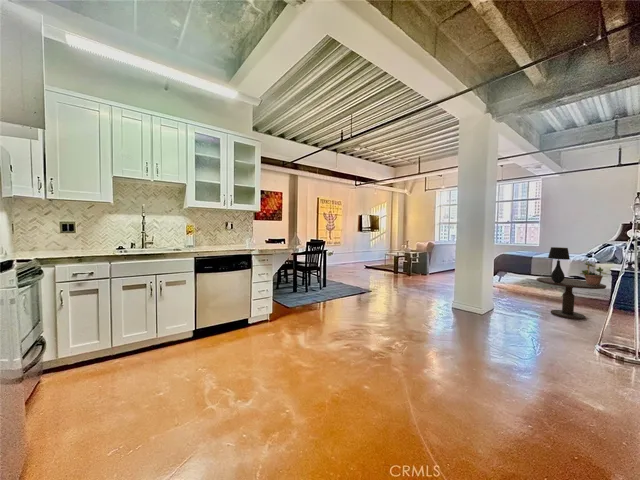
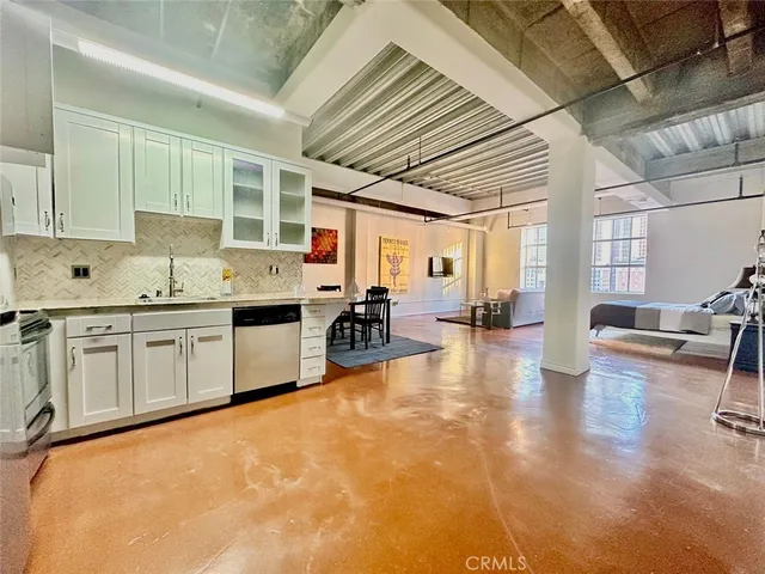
- table lamp [547,246,571,283]
- side table [535,276,607,321]
- potted plant [579,260,607,286]
